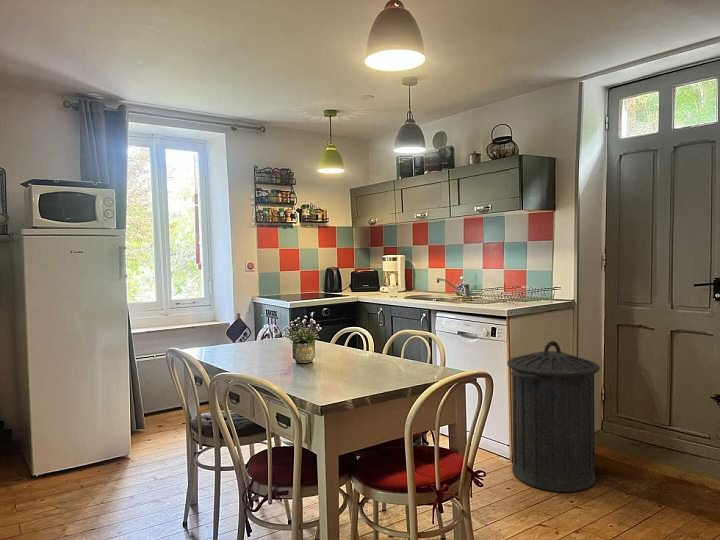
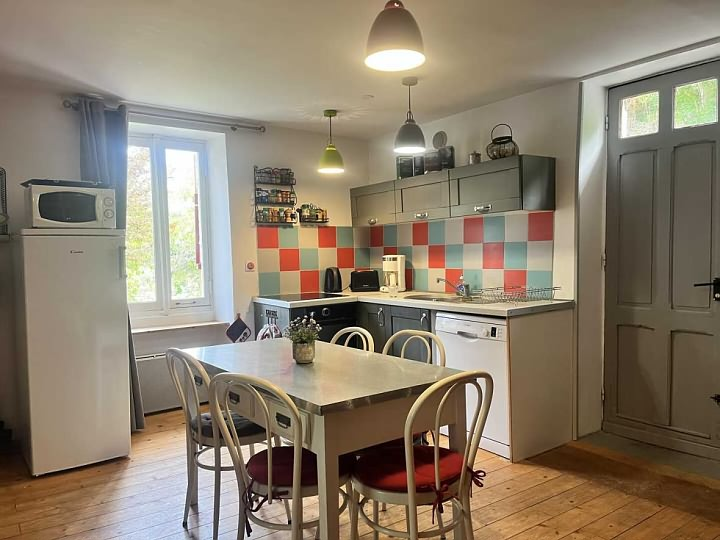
- trash can [506,340,601,493]
